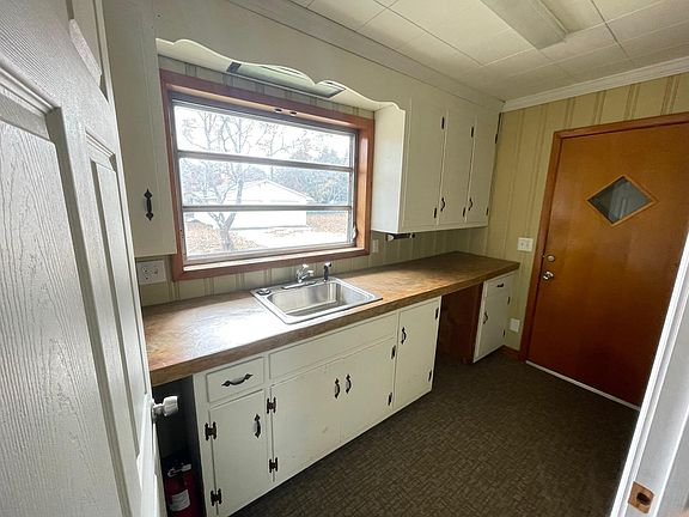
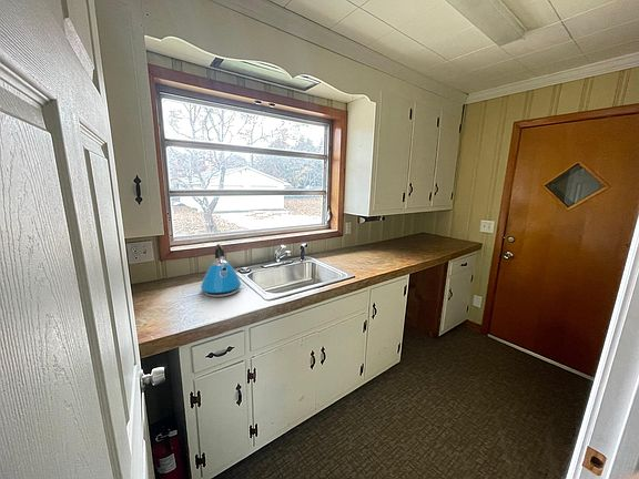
+ kettle [200,243,242,298]
